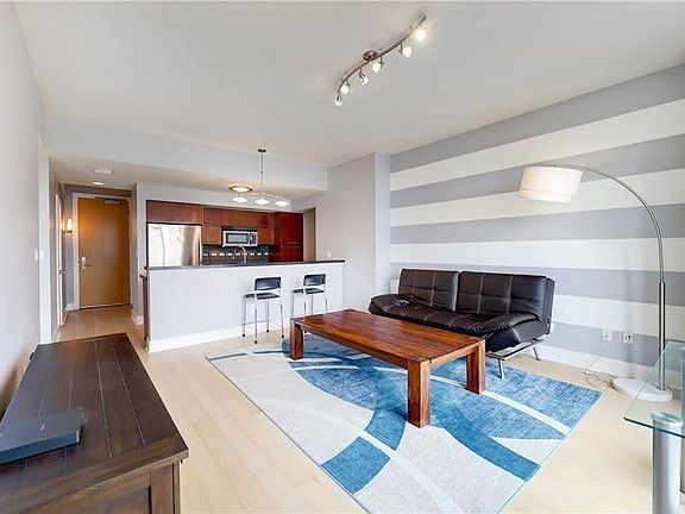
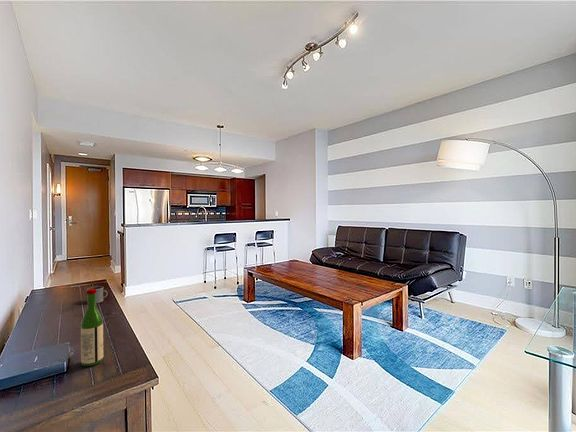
+ wine bottle [80,289,104,367]
+ mug [86,285,109,304]
